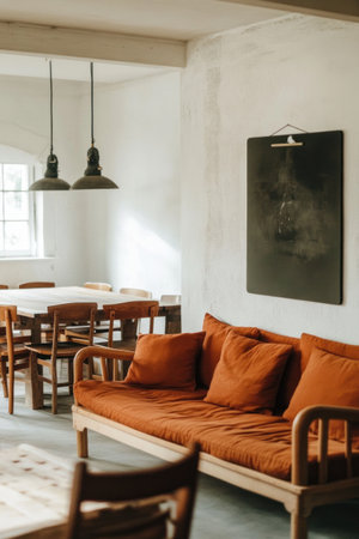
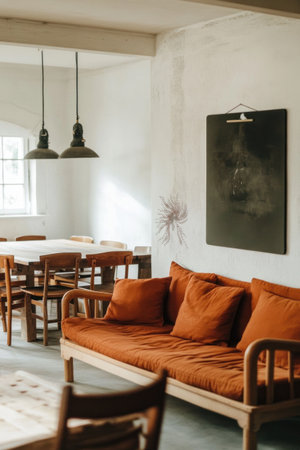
+ wall sculpture [154,192,189,251]
